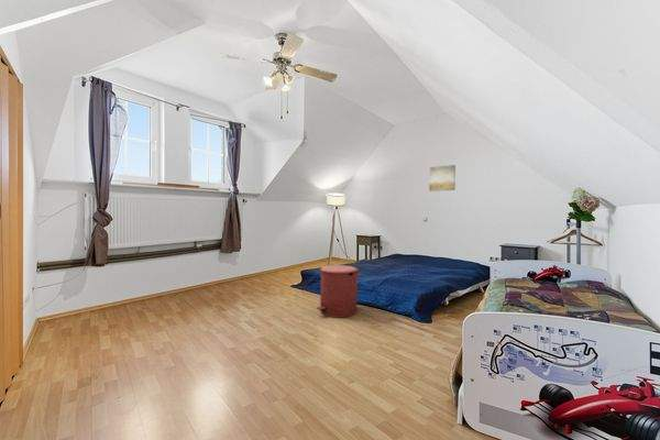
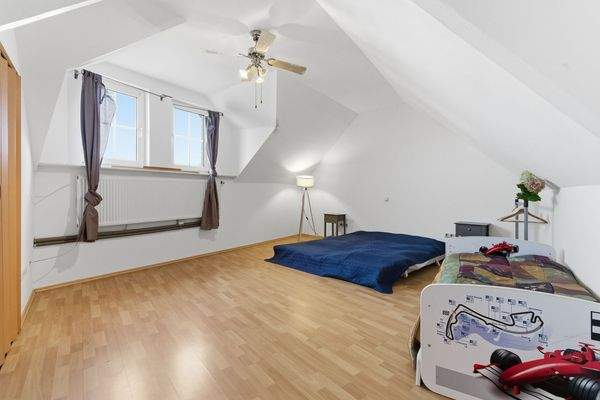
- wall art [428,164,457,193]
- trash can [316,264,361,318]
